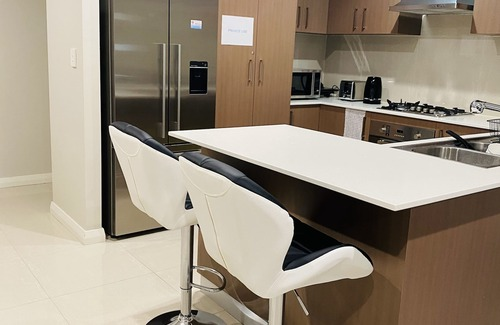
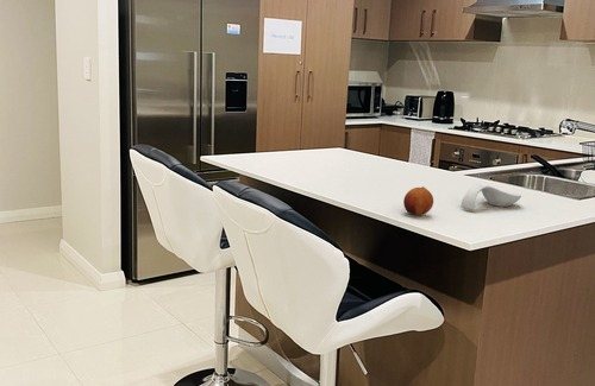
+ fruit [402,185,434,216]
+ spoon rest [461,183,522,211]
